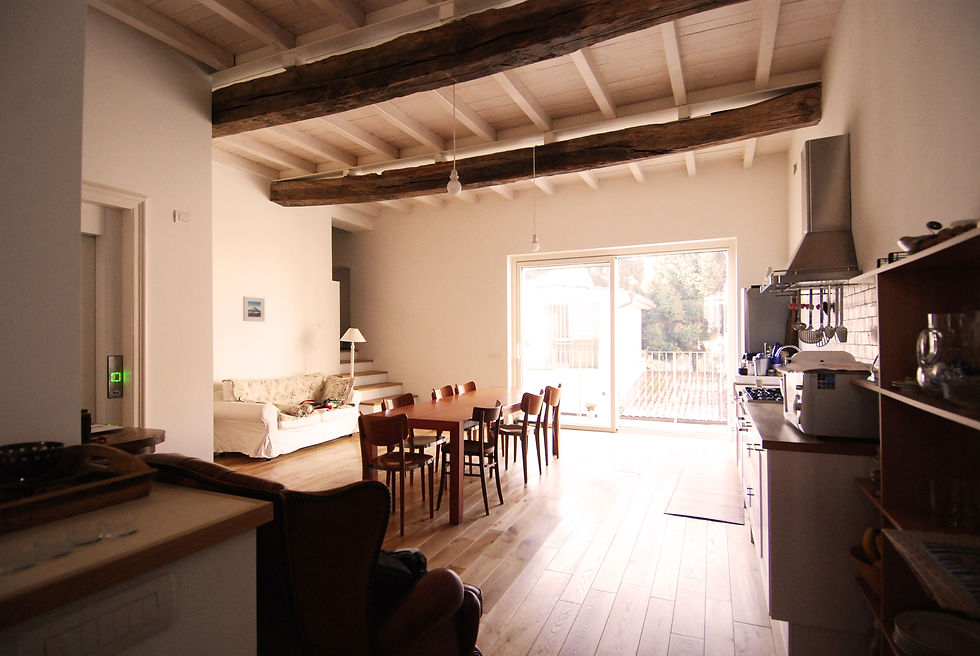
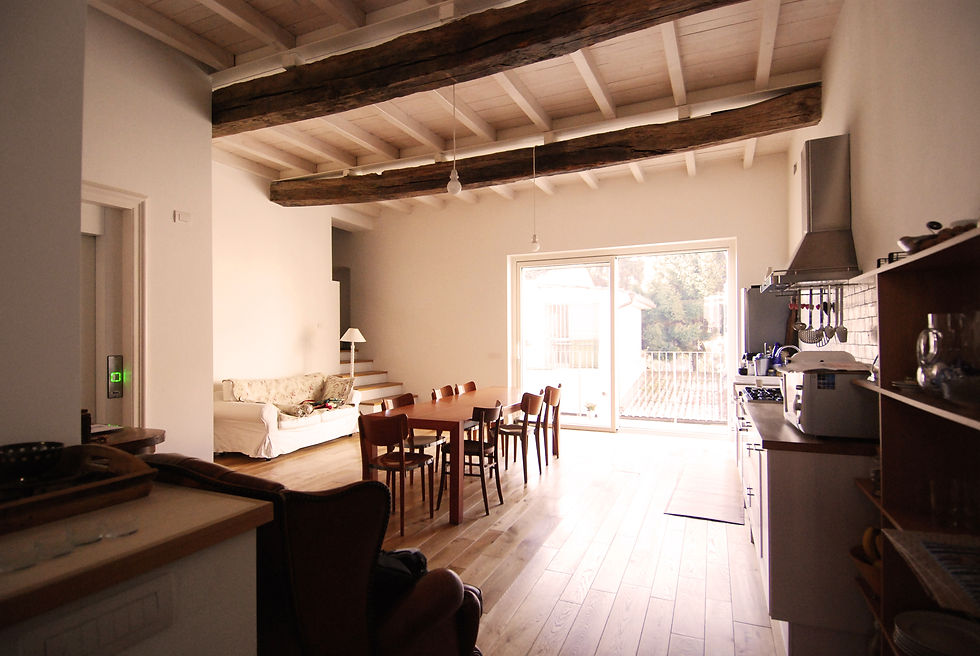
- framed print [242,296,266,322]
